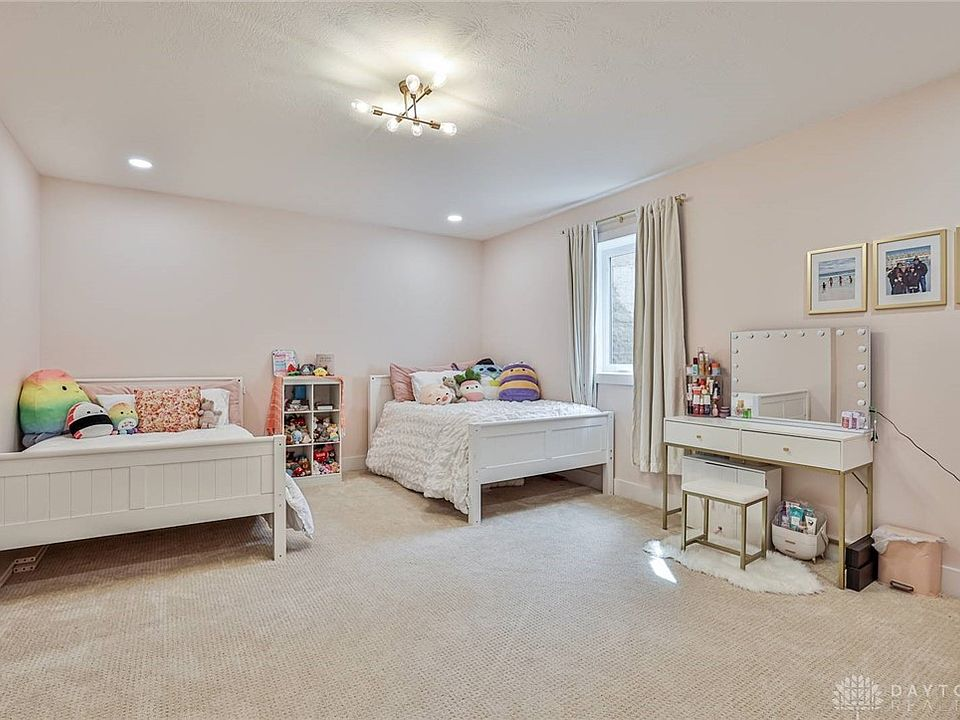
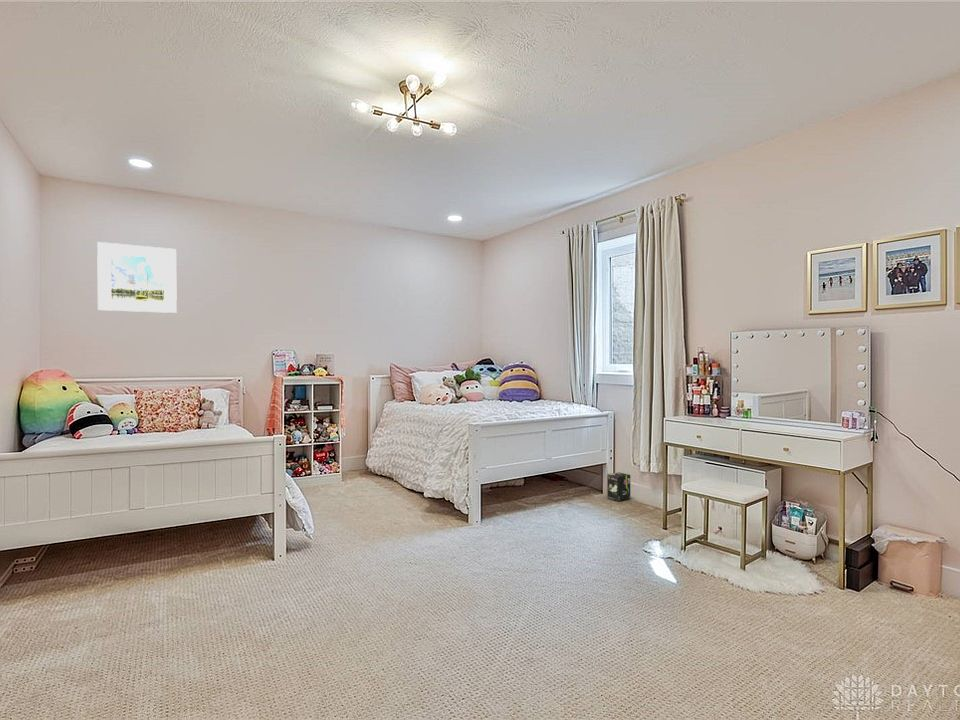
+ box [606,471,632,503]
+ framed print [96,241,178,314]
